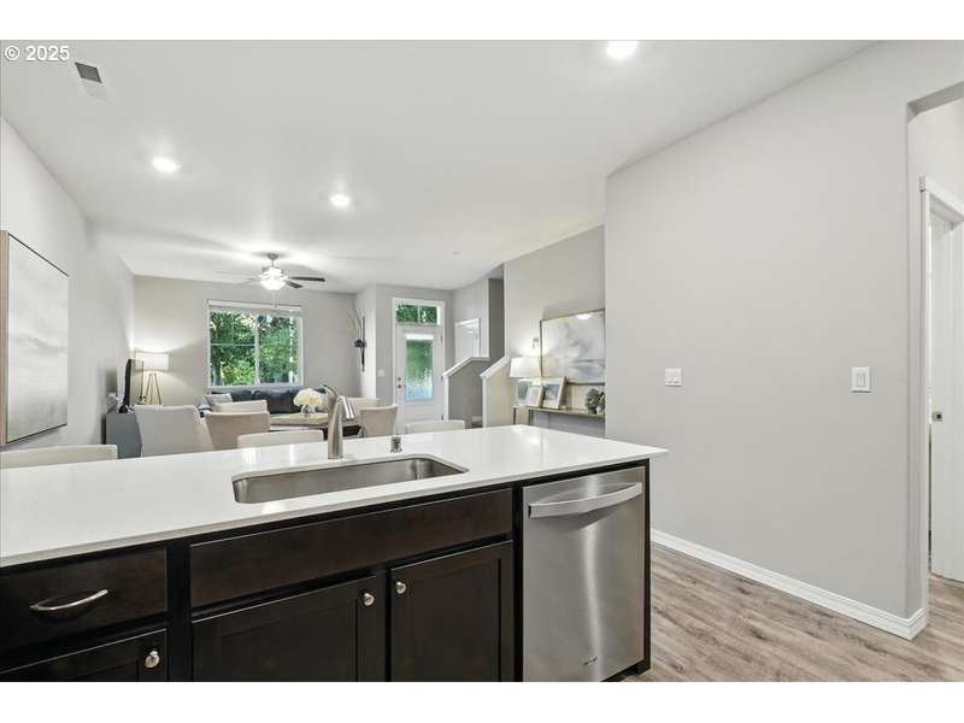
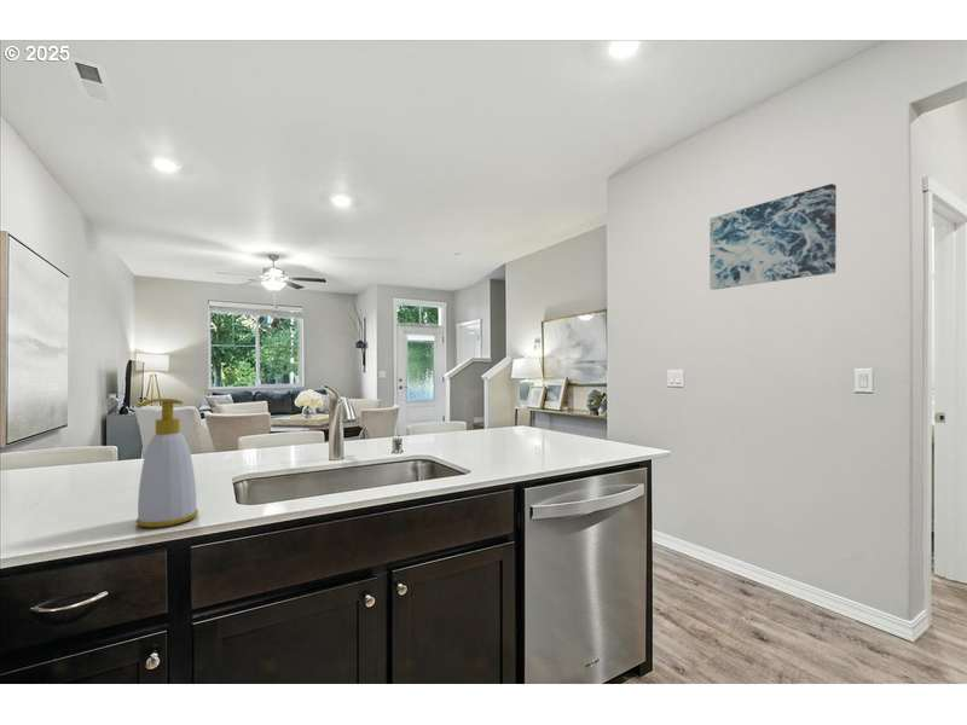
+ soap bottle [134,398,199,528]
+ wall art [708,182,838,291]
